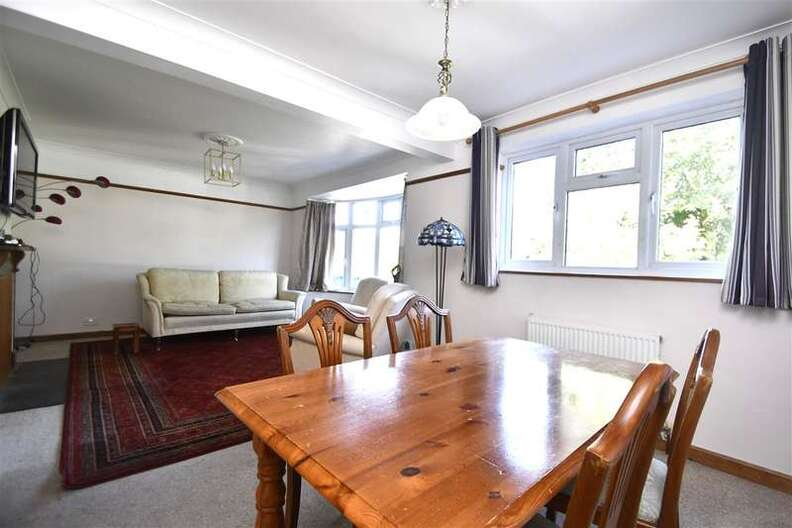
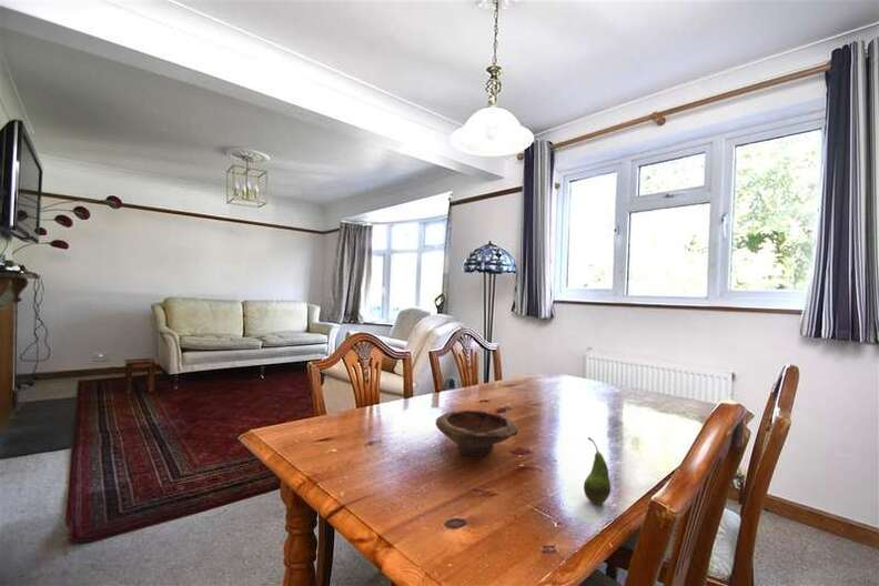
+ bowl [434,410,518,457]
+ fruit [583,436,612,505]
